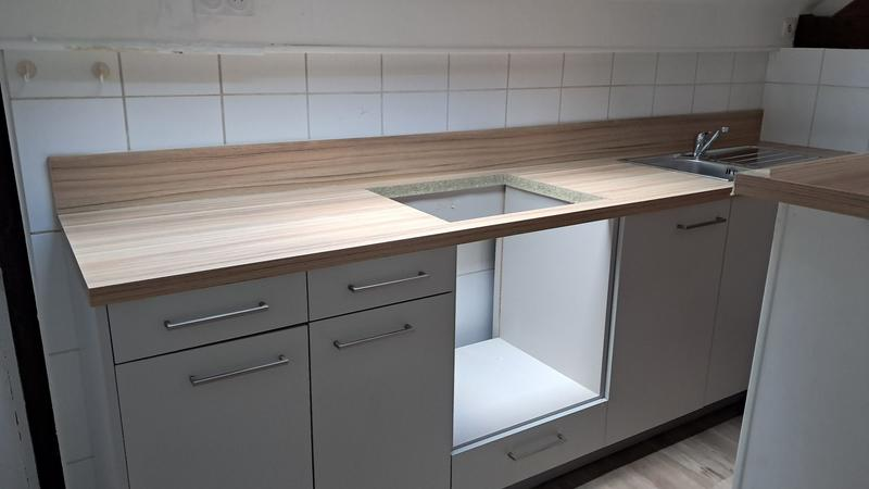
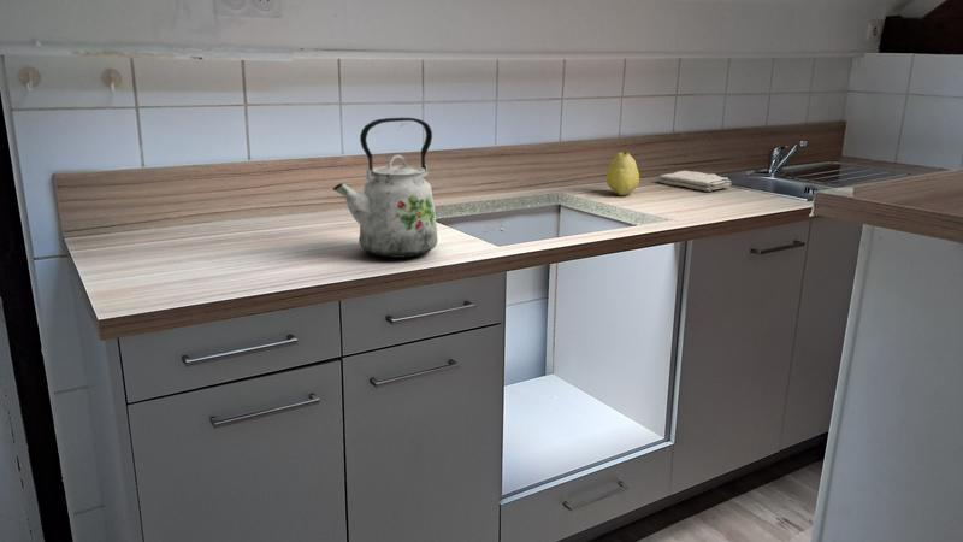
+ kettle [331,117,439,259]
+ washcloth [657,170,732,193]
+ fruit [605,148,640,196]
